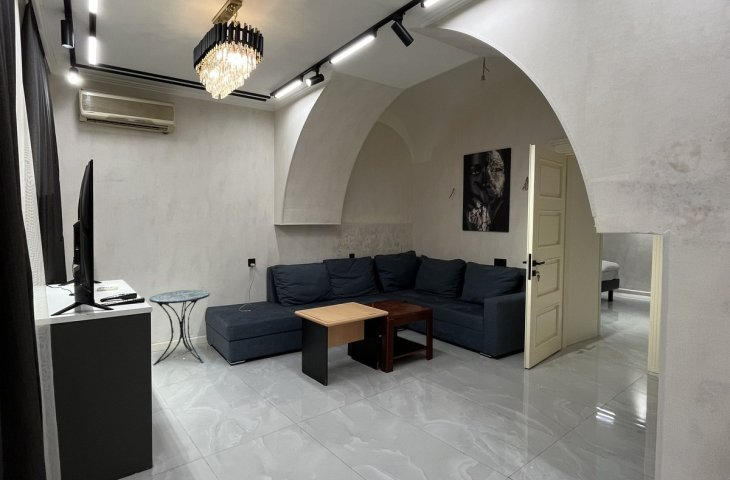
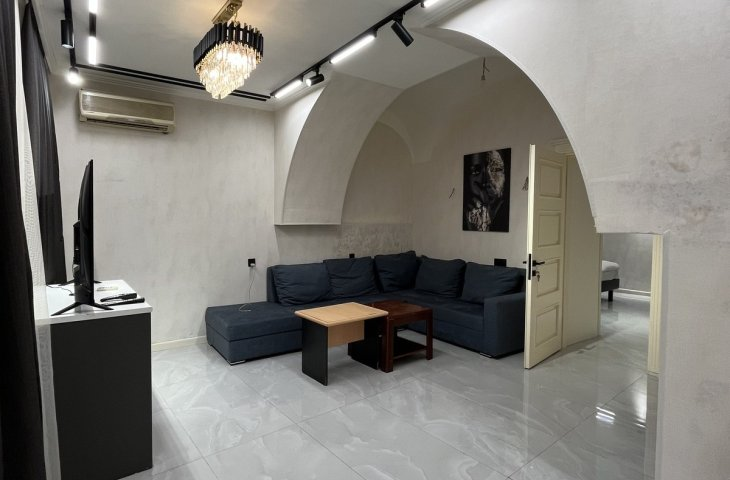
- side table [148,289,211,366]
